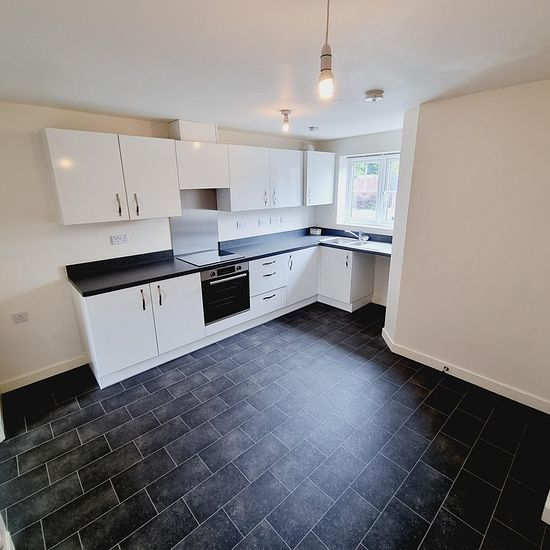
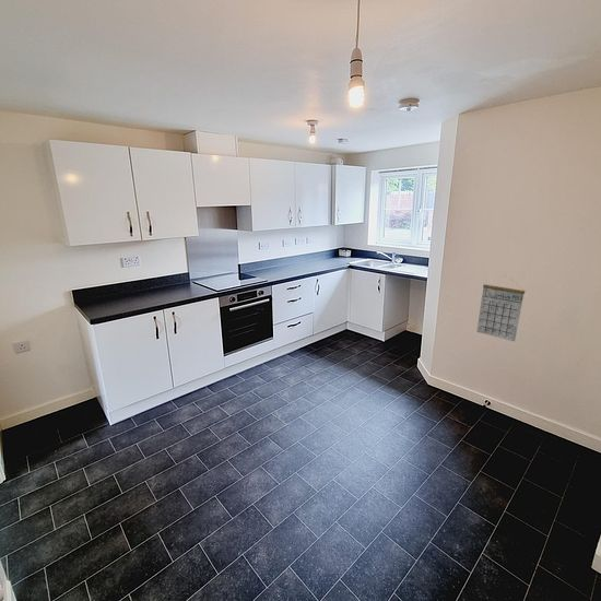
+ calendar [475,275,526,342]
